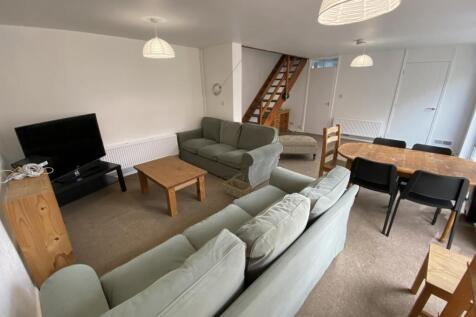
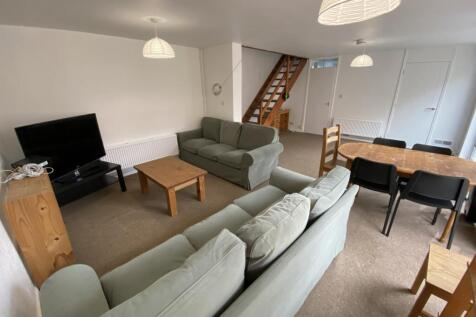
- basket [222,173,254,199]
- ottoman [278,134,319,161]
